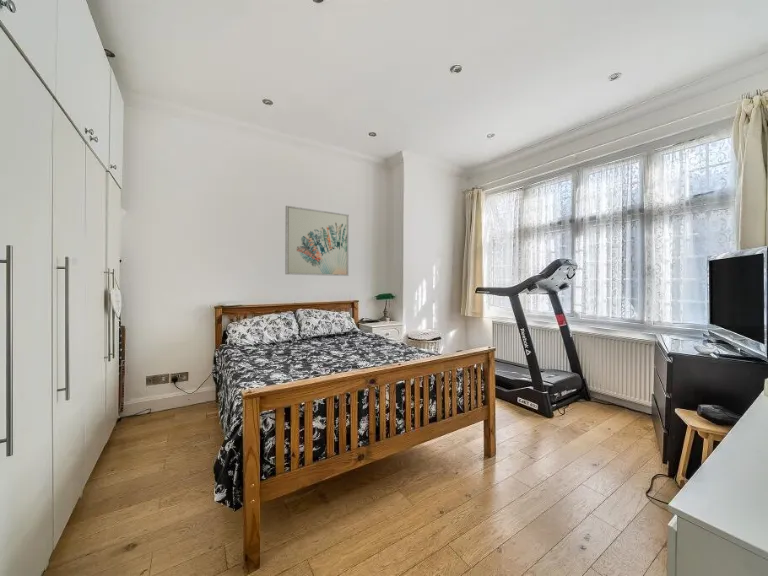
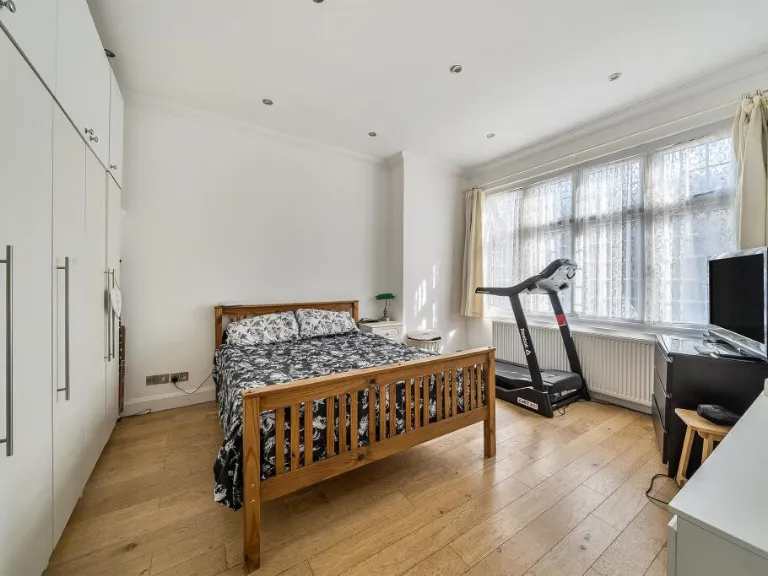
- wall art [284,205,350,277]
